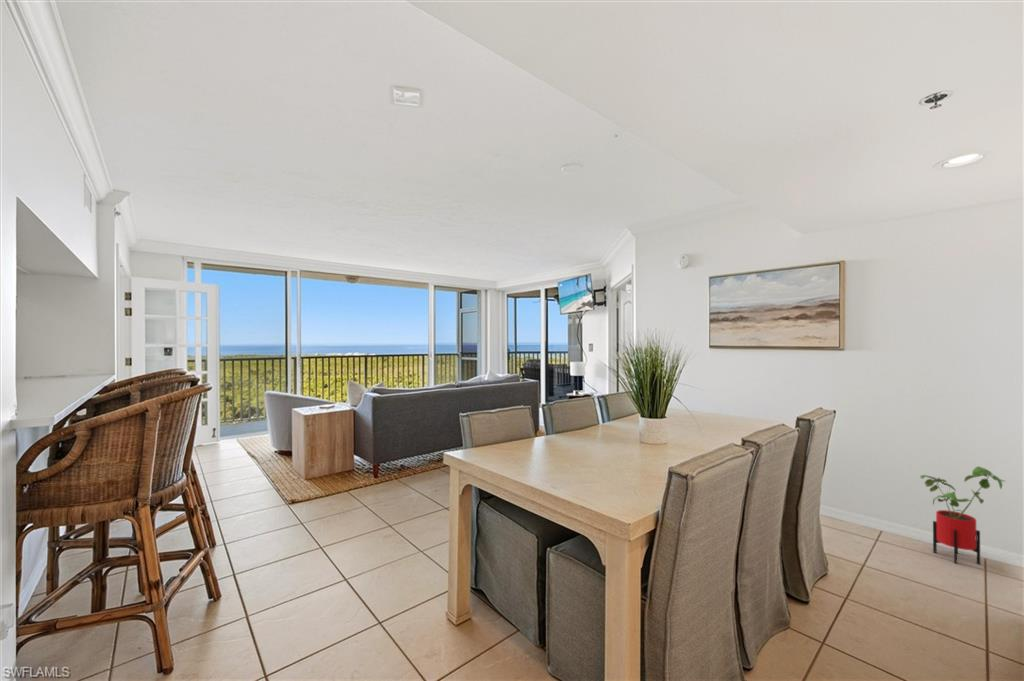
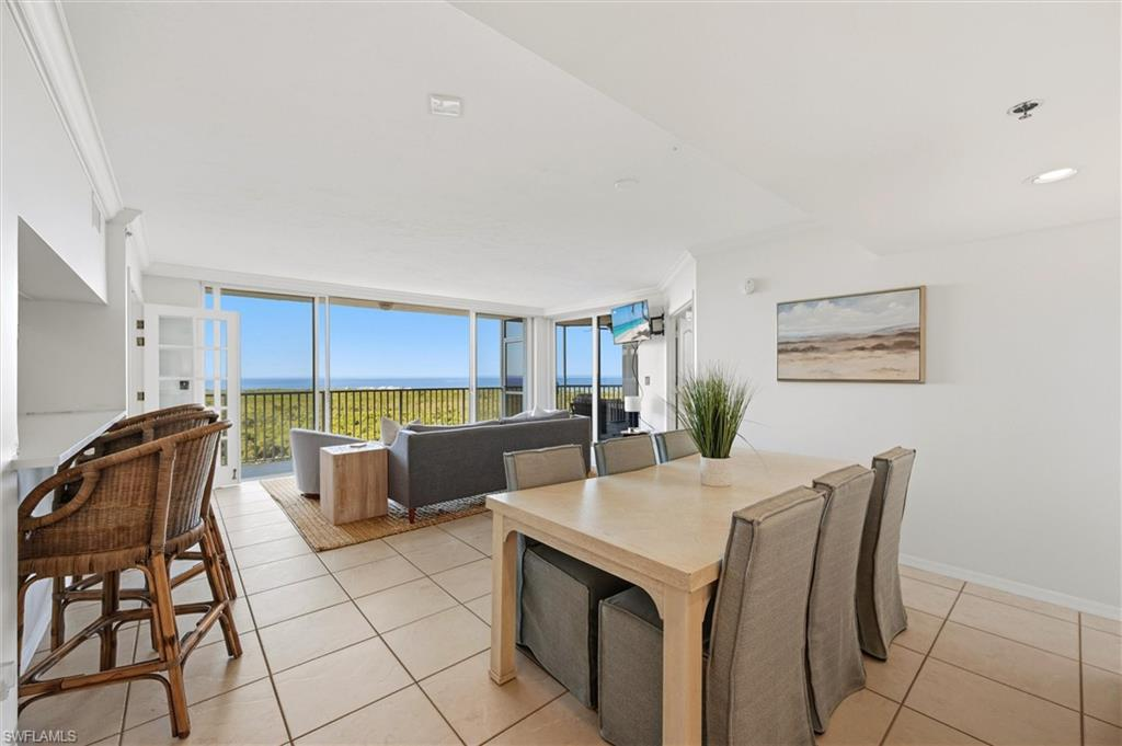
- house plant [919,465,1006,565]
